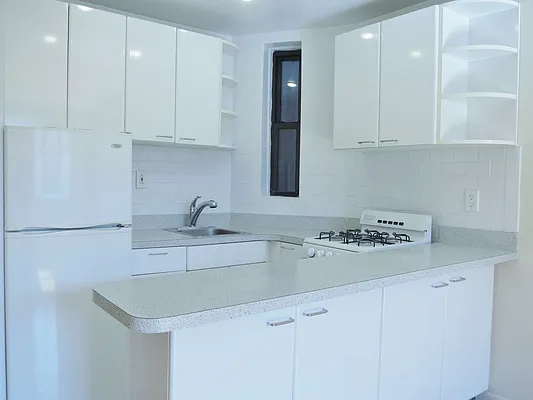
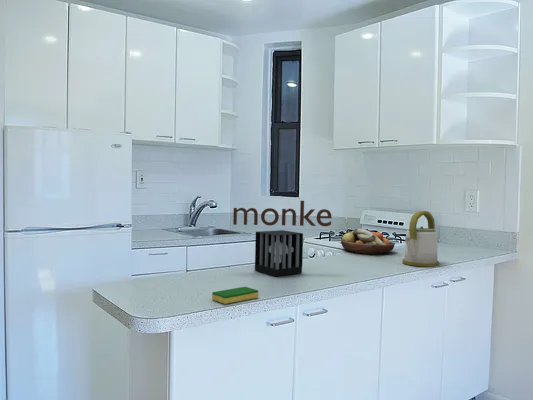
+ kettle [402,210,440,268]
+ fruit bowl [340,228,396,255]
+ knife block [232,200,333,277]
+ dish sponge [211,286,259,305]
